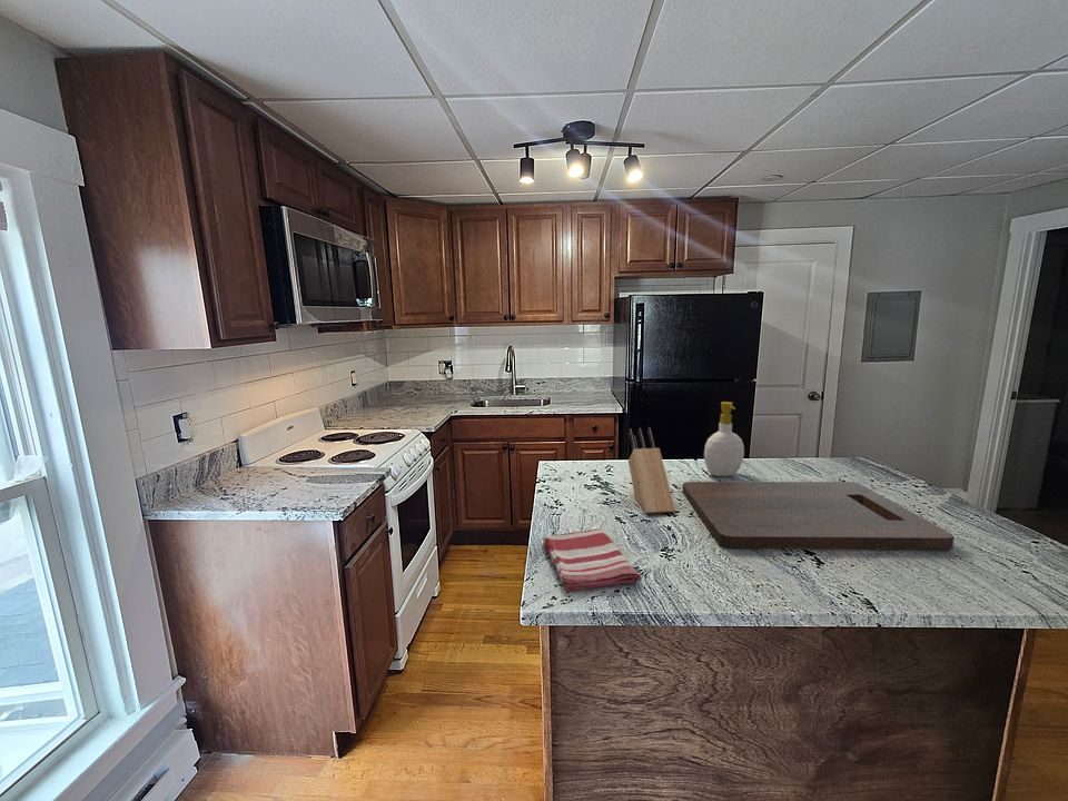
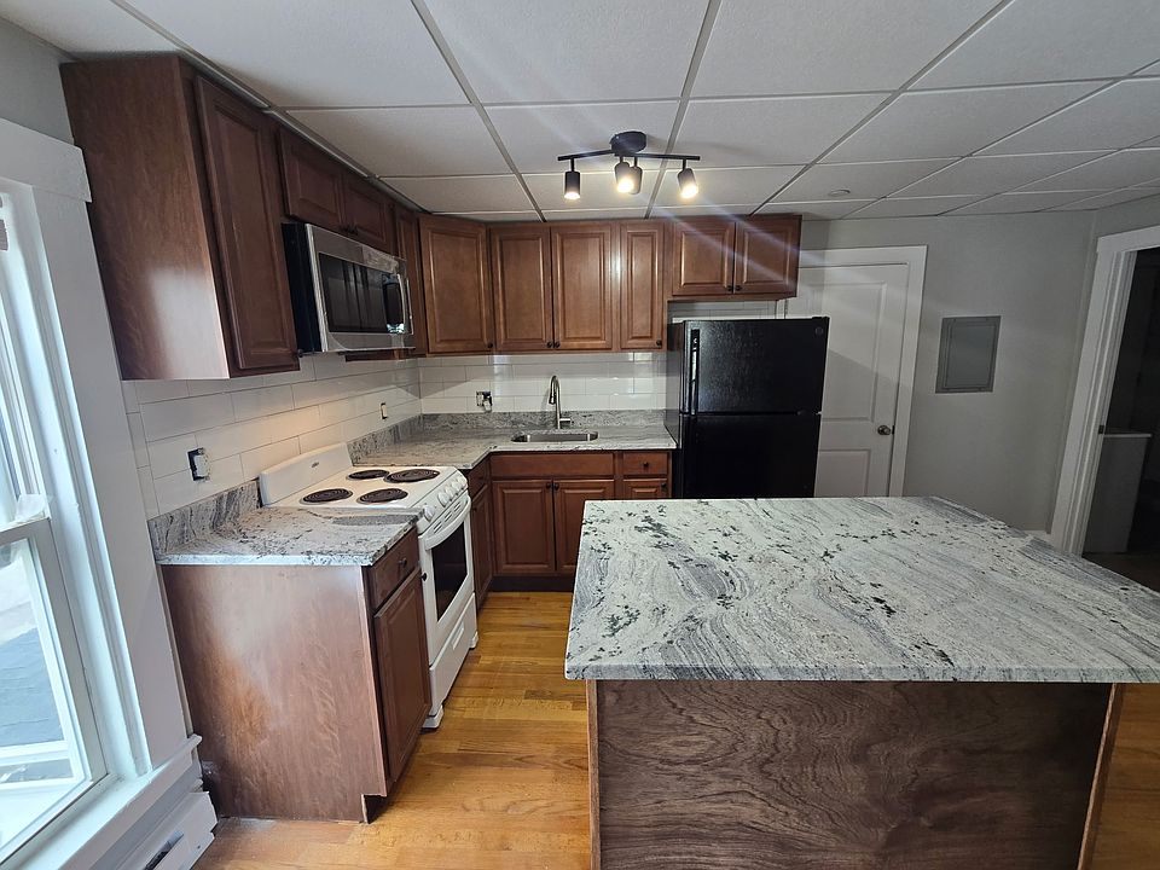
- dish towel [542,528,642,594]
- knife block [627,426,676,514]
- soap bottle [703,400,745,477]
- cutting board [681,481,956,551]
